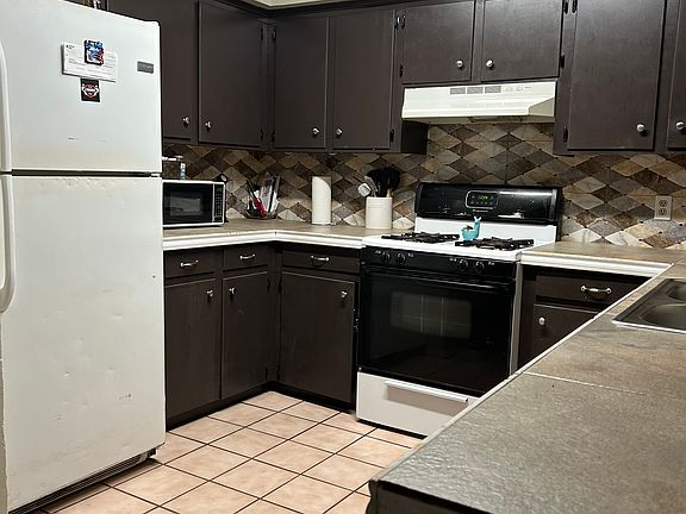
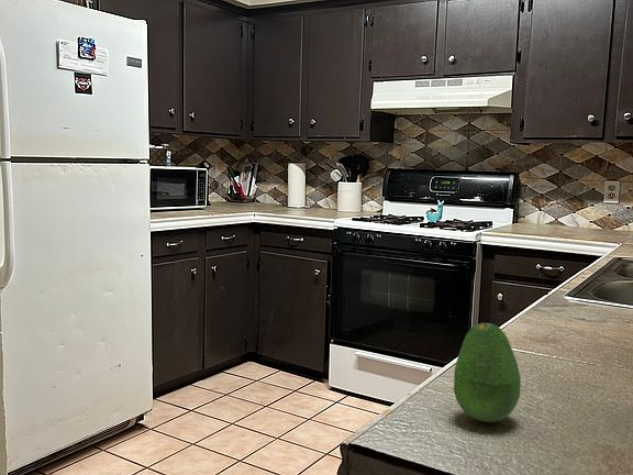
+ fruit [453,322,522,423]
